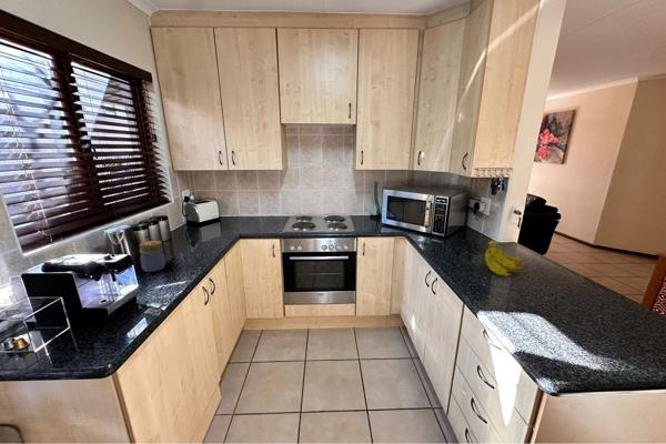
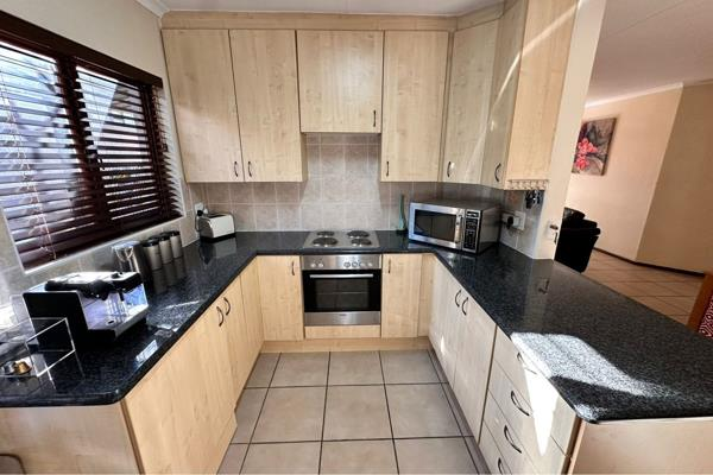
- fruit [484,239,526,276]
- jar [138,240,167,273]
